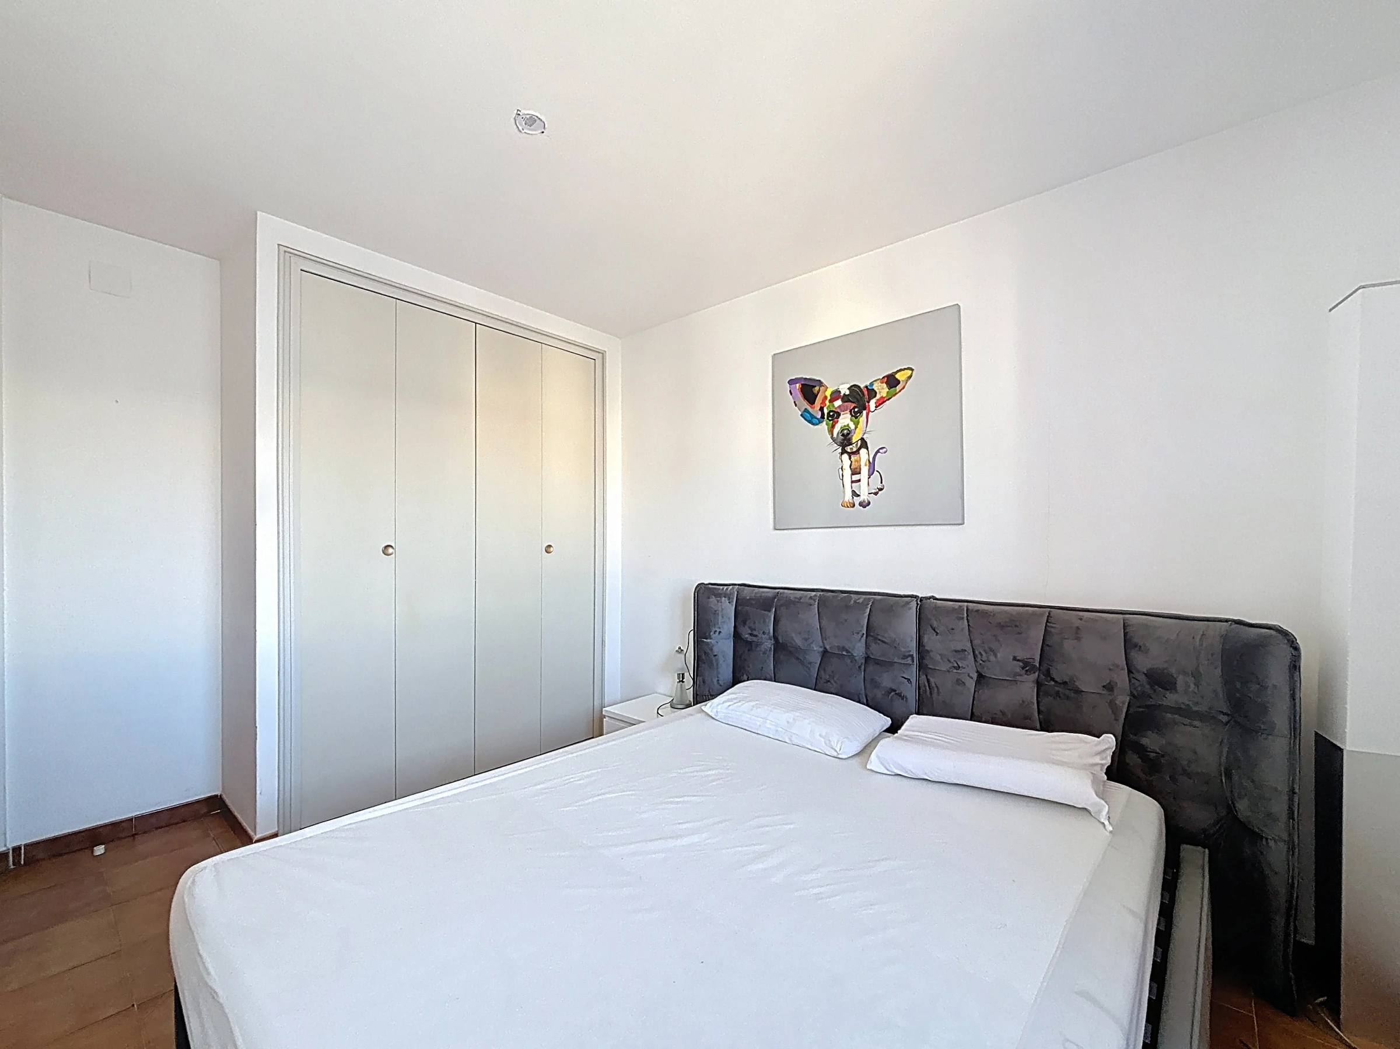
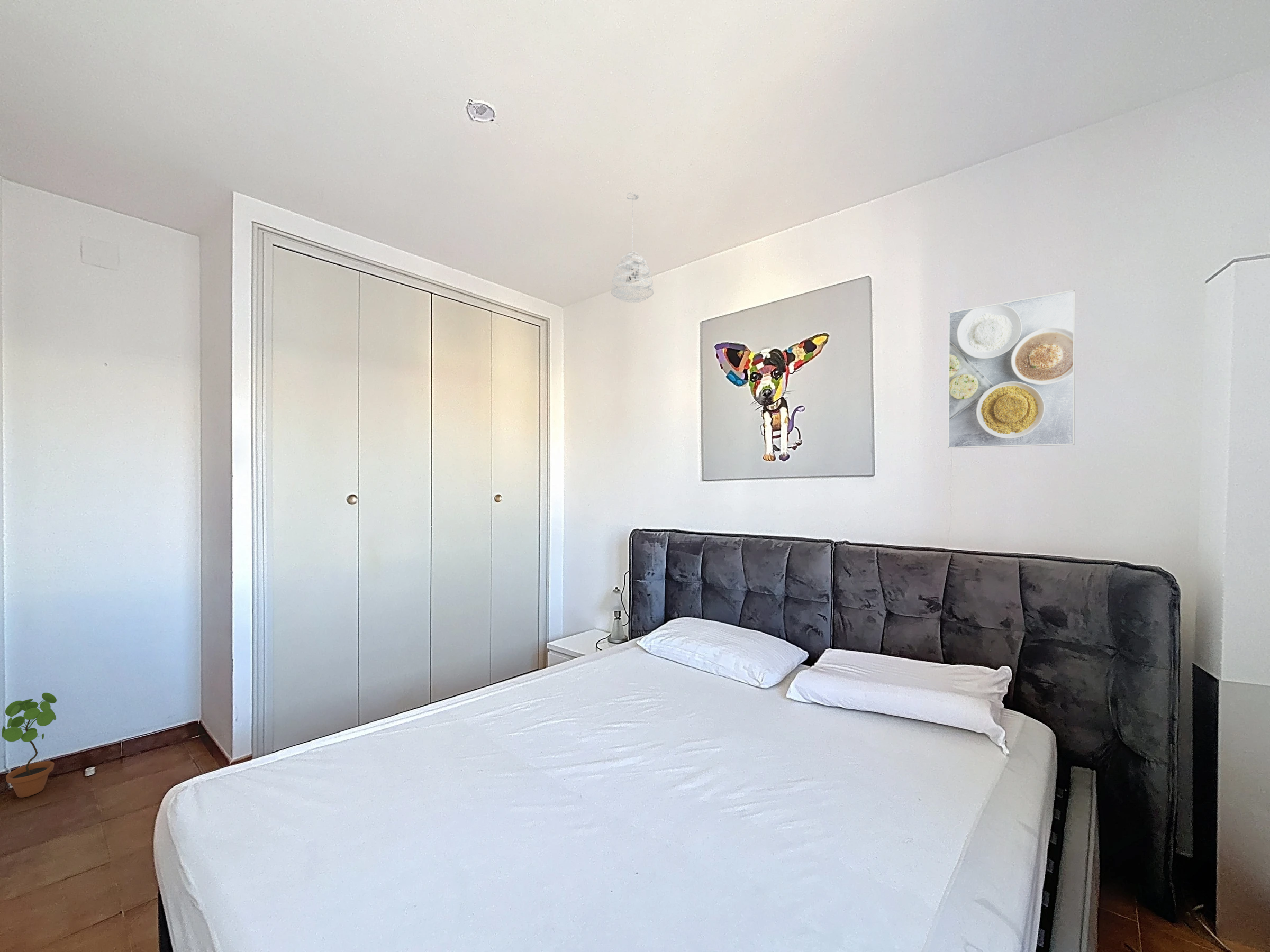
+ potted plant [1,692,57,798]
+ pendant lamp [611,191,654,303]
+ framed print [947,289,1076,449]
